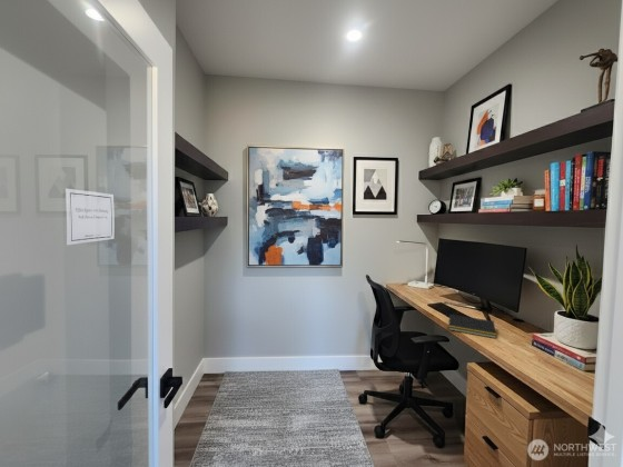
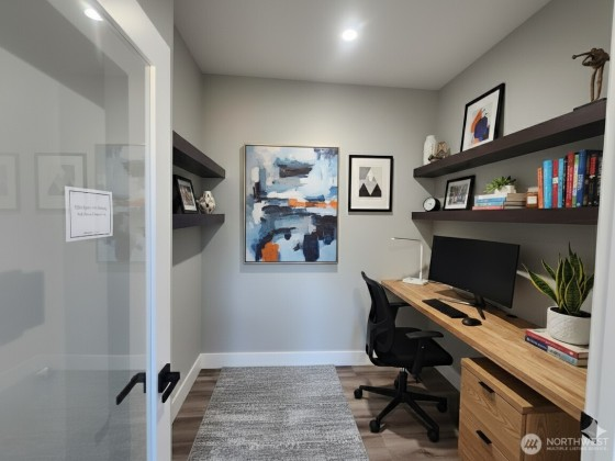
- notepad [447,314,497,339]
